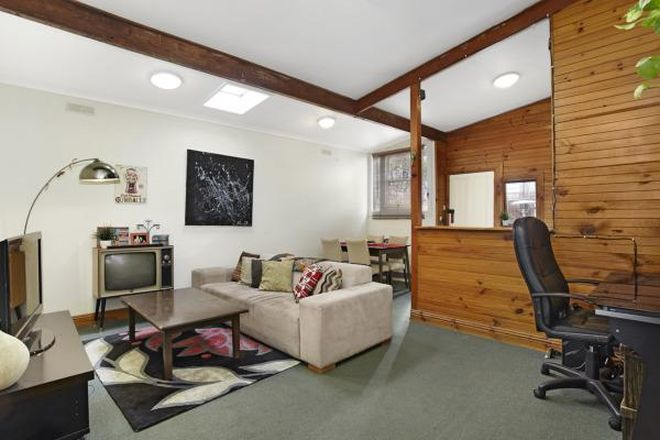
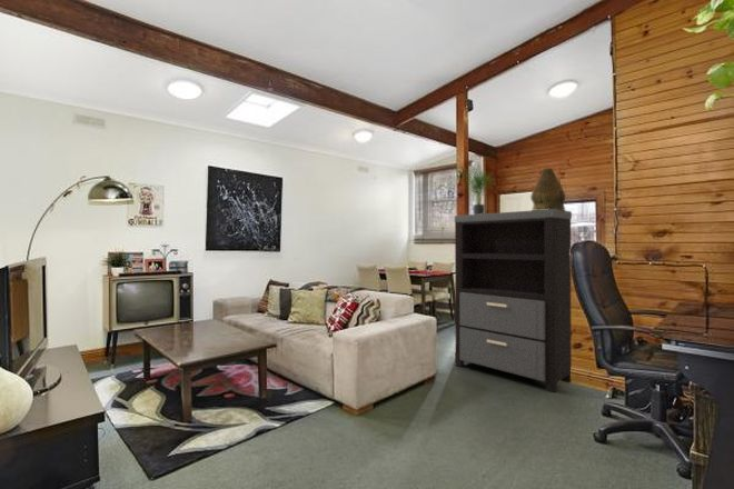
+ shelving unit [454,209,573,393]
+ potted plant [463,162,496,214]
+ ceramic vessel [529,167,567,211]
